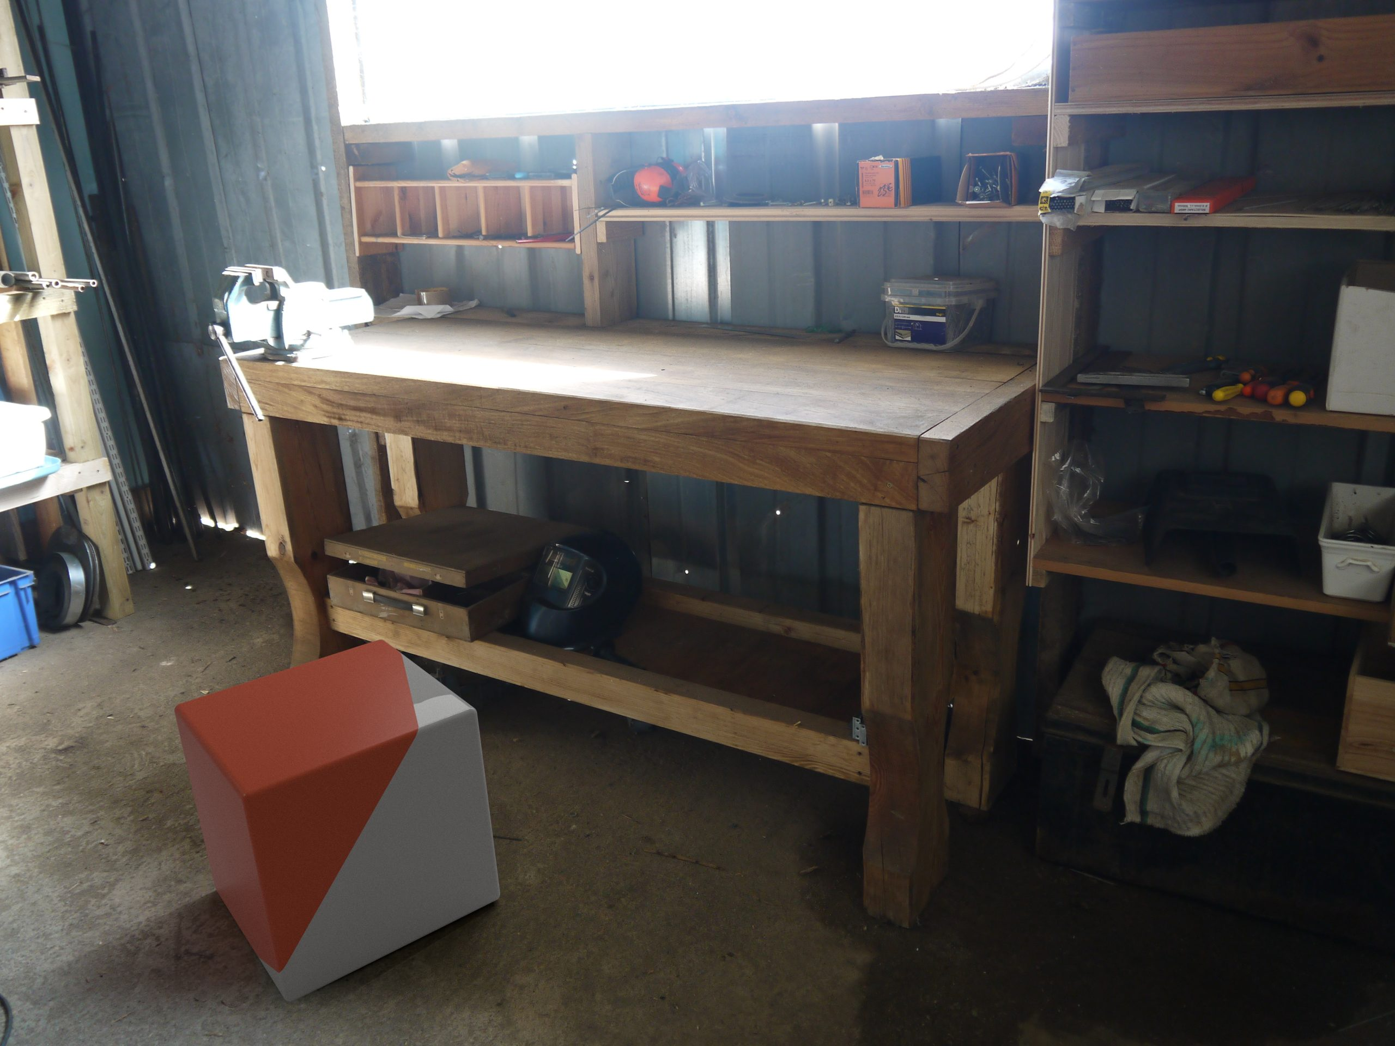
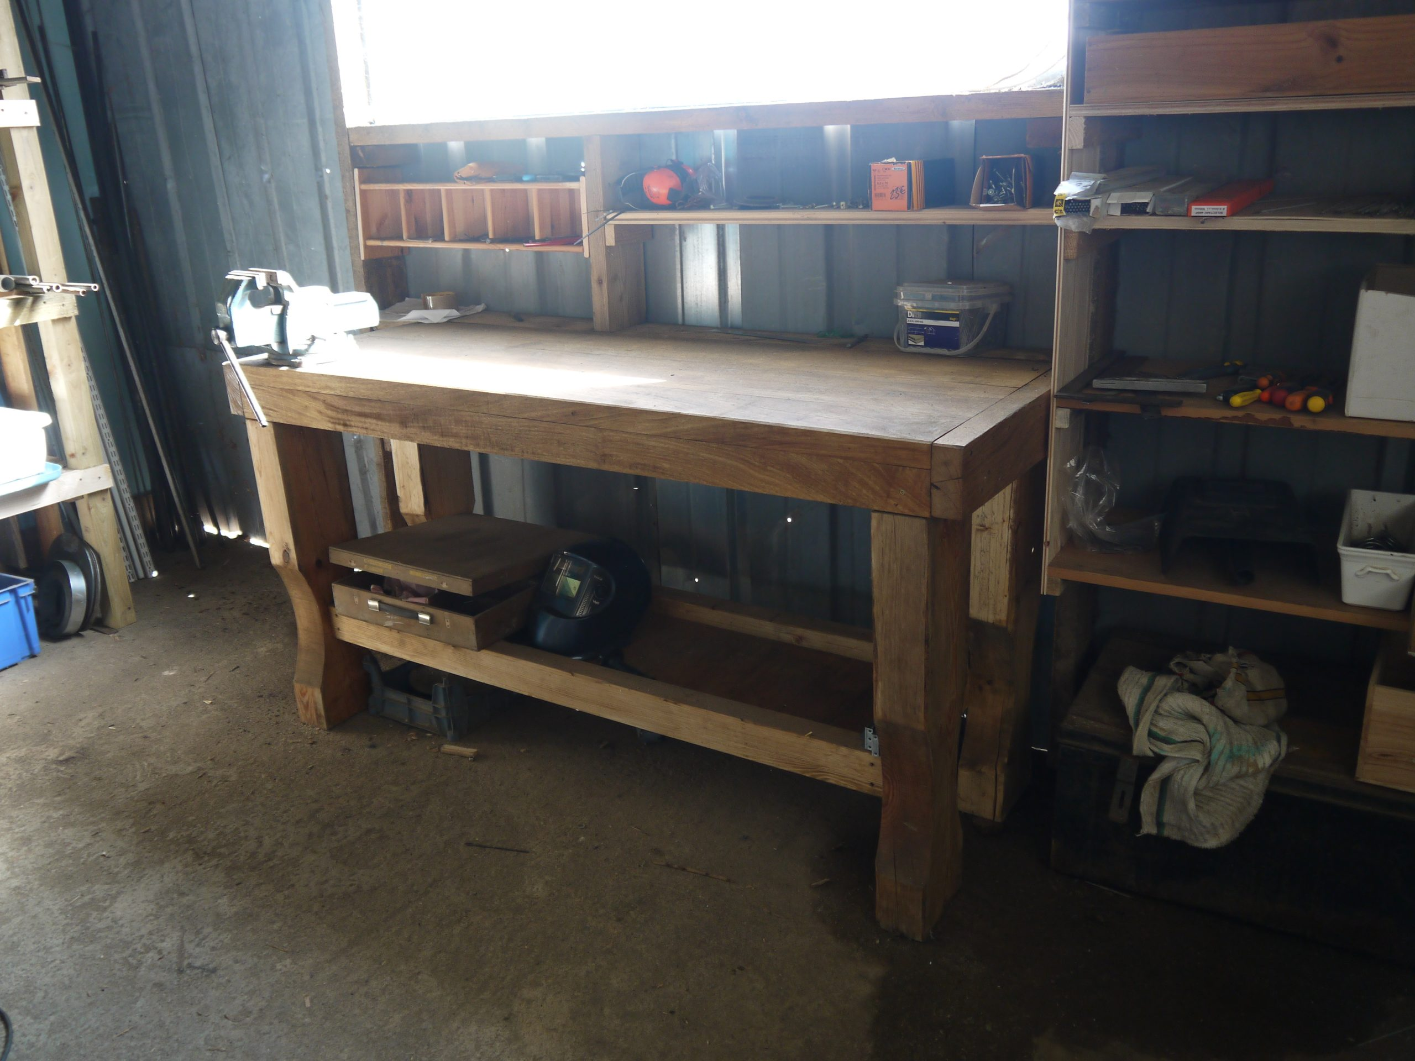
- stool [174,639,501,1002]
